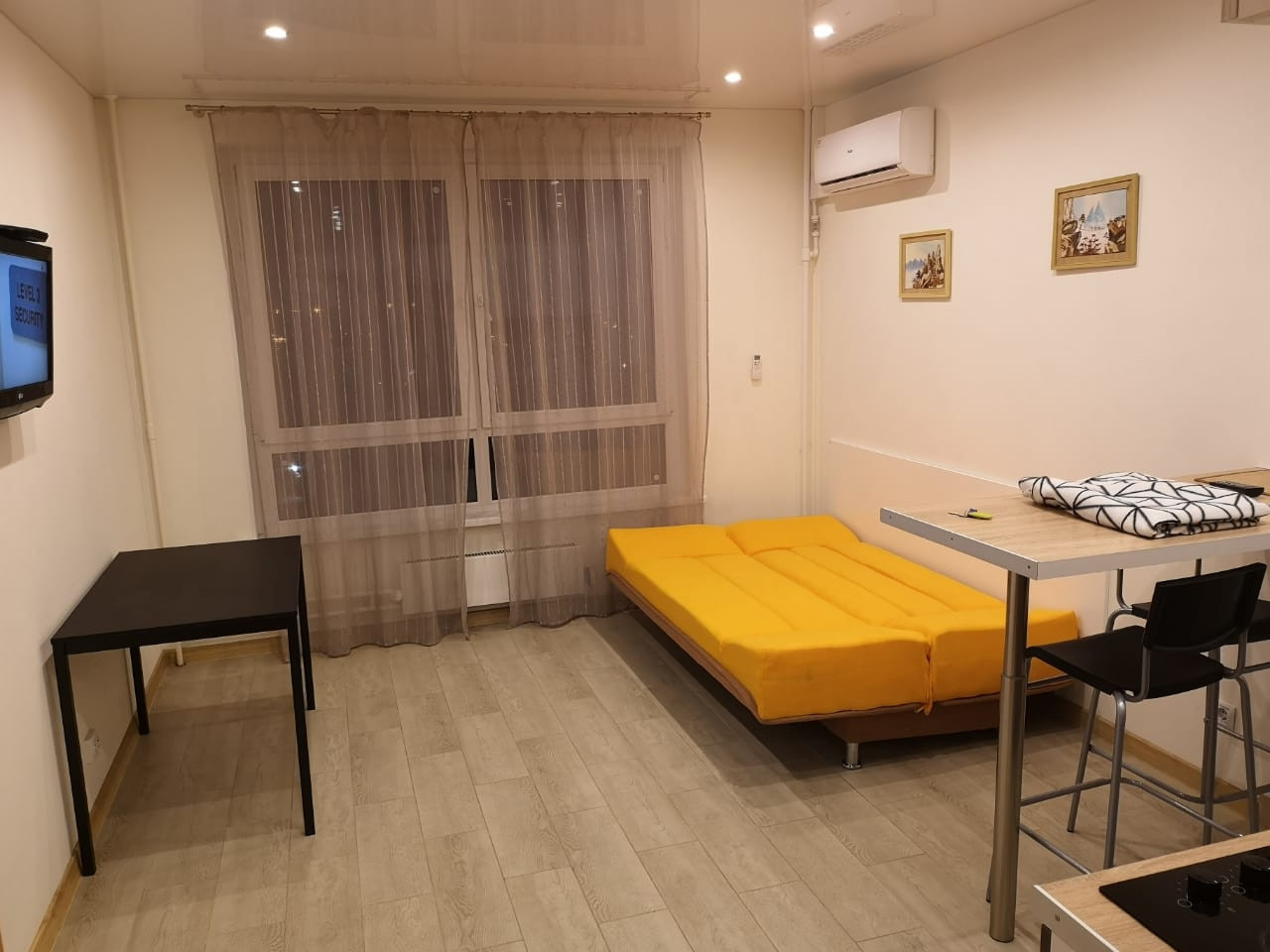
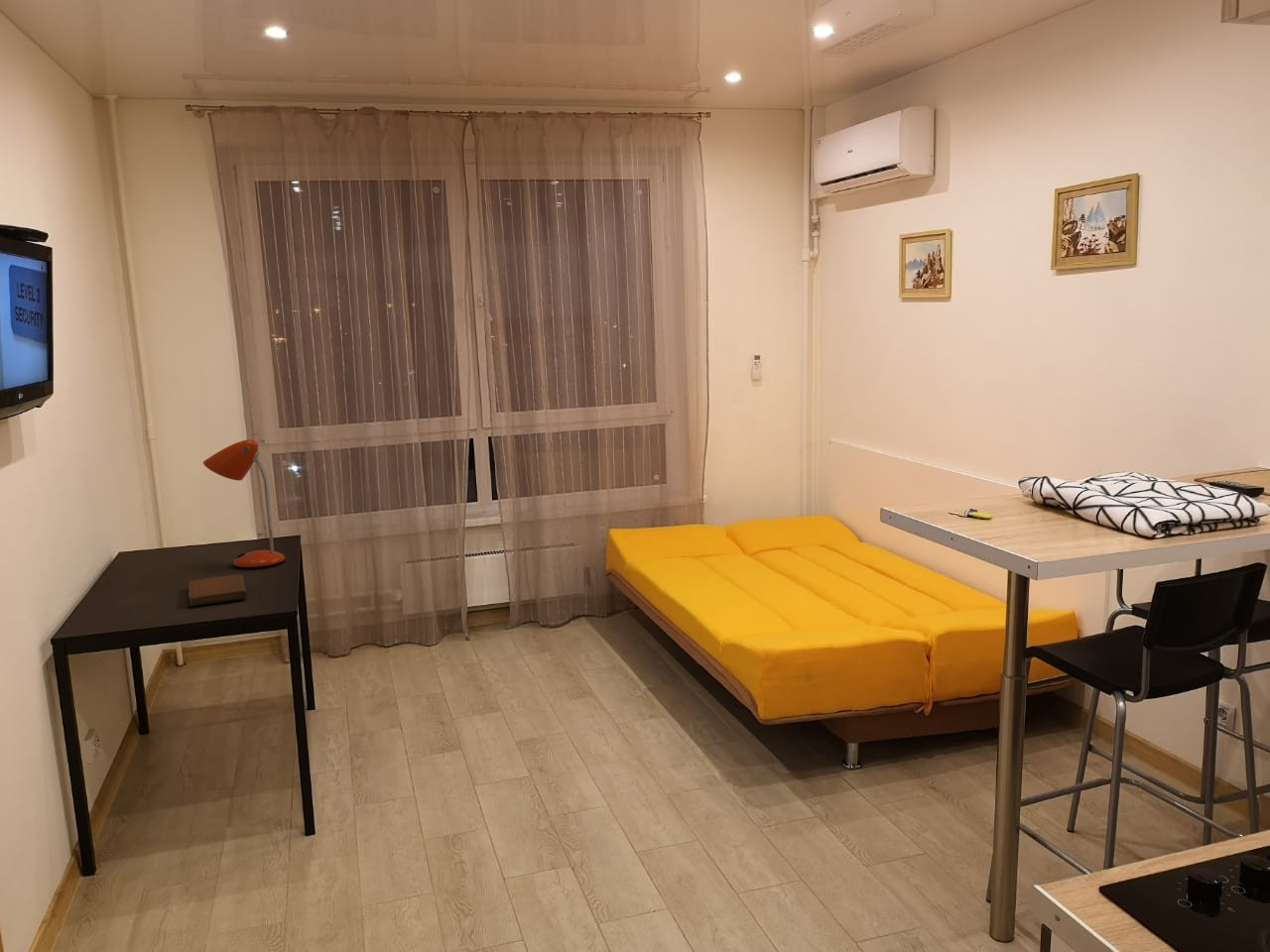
+ notebook [188,573,248,607]
+ desk lamp [202,438,286,570]
